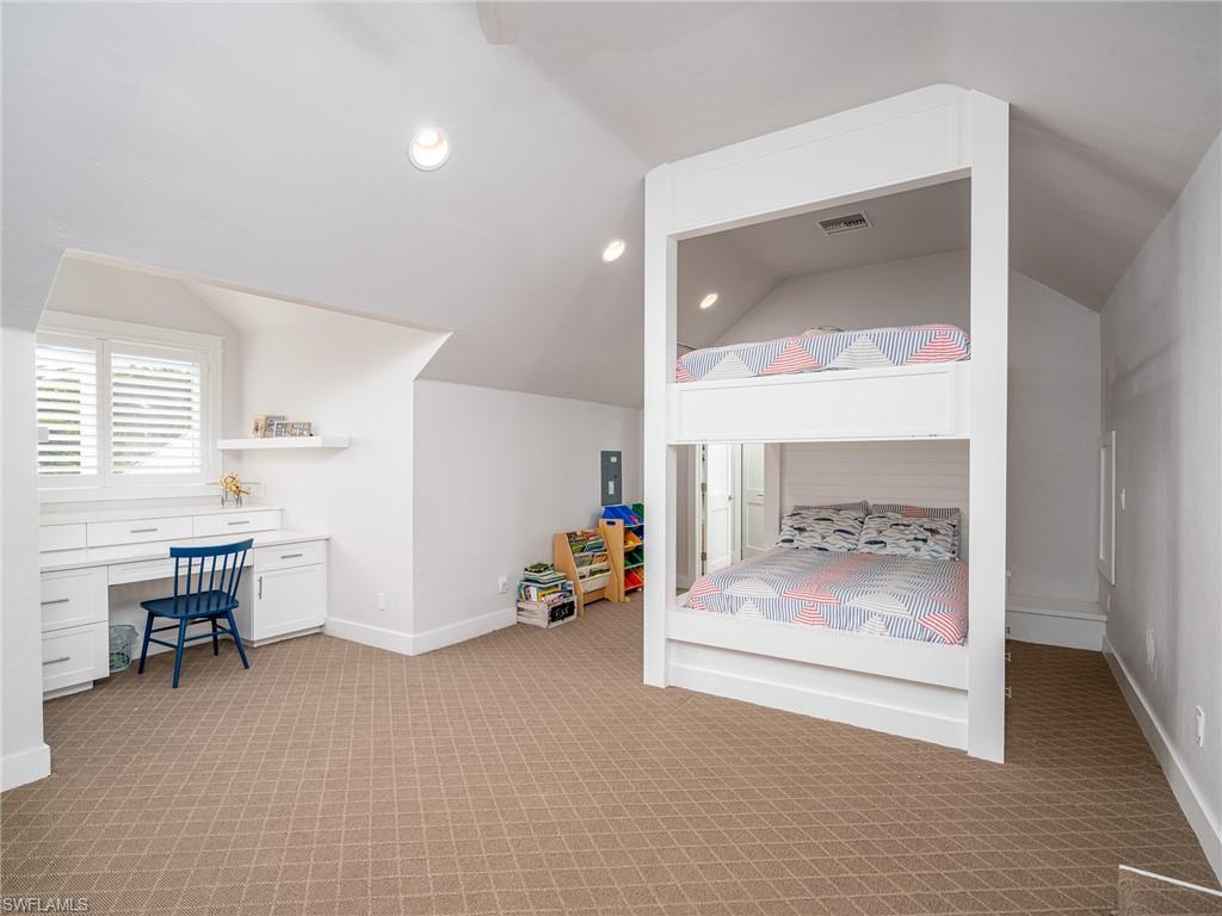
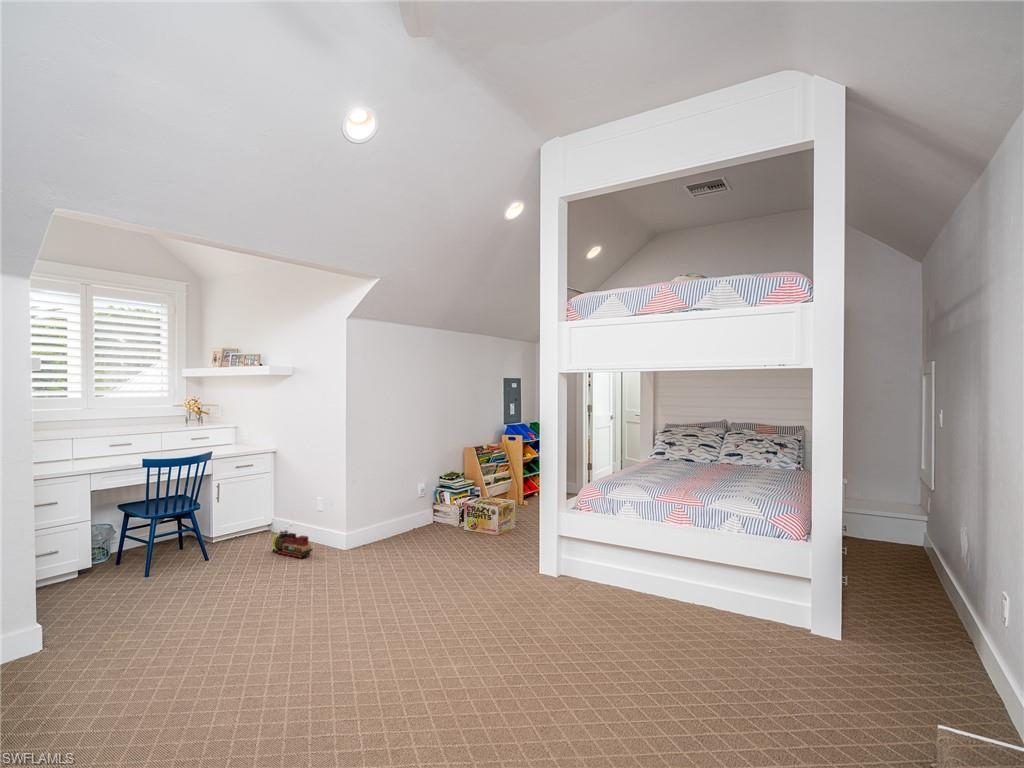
+ toy train [271,521,313,560]
+ fireworks box [463,496,516,536]
